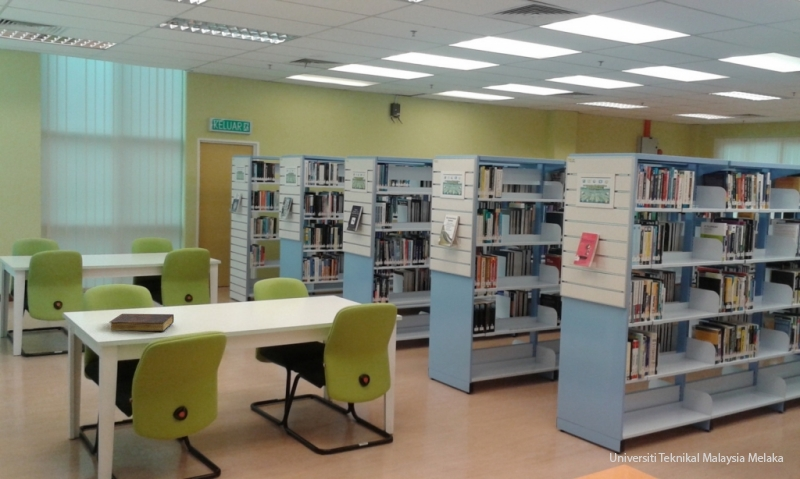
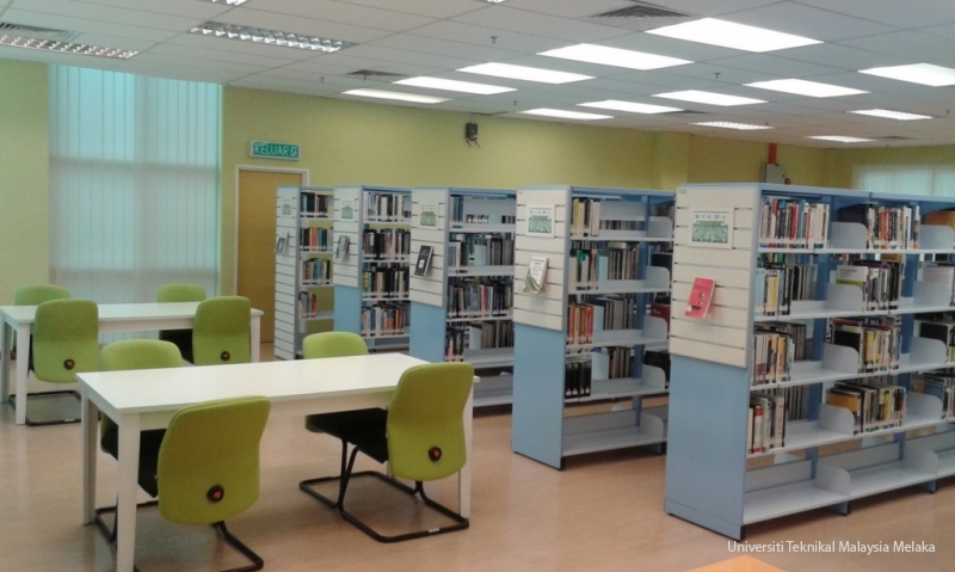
- book [108,313,175,332]
